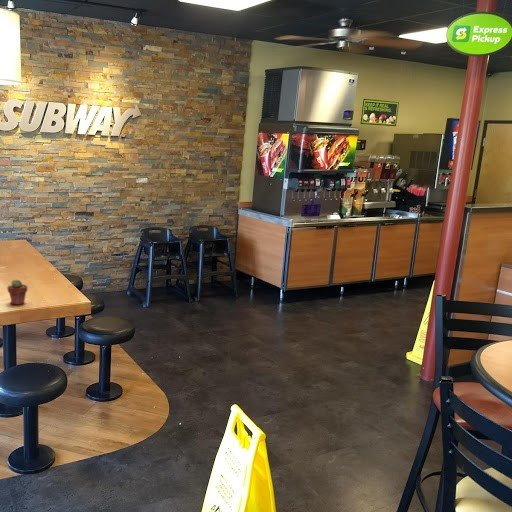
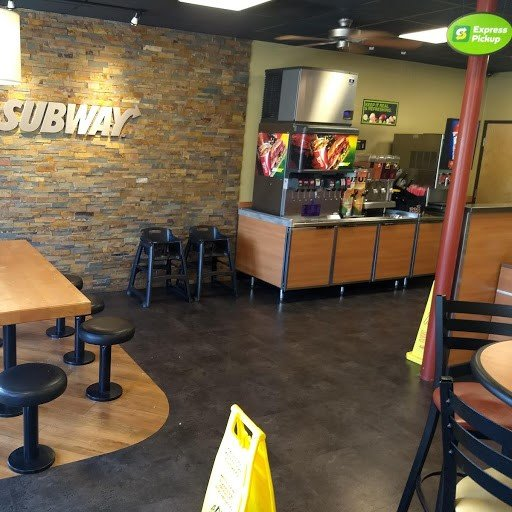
- potted succulent [6,279,29,306]
